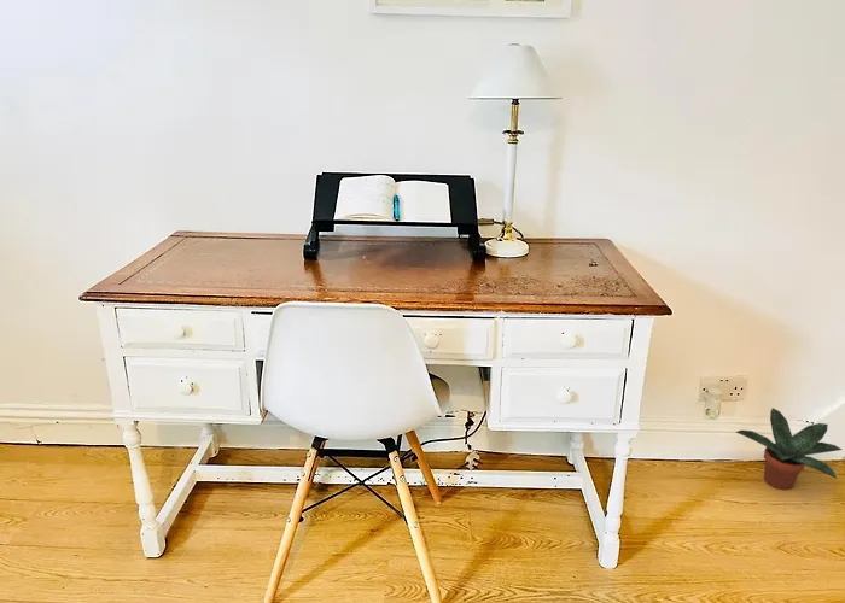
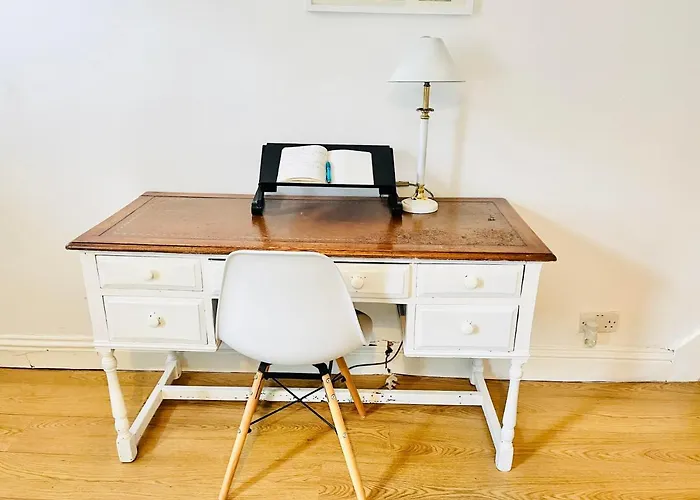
- potted plant [734,406,843,491]
